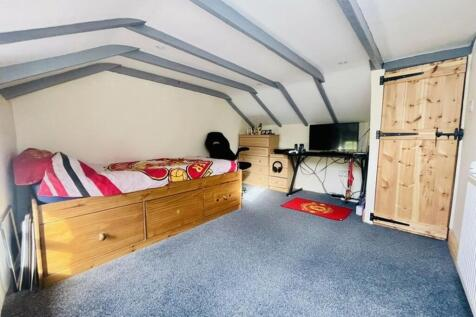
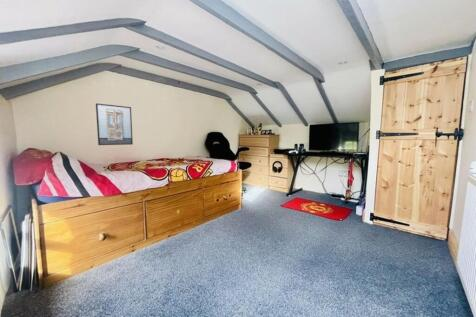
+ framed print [95,102,134,146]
